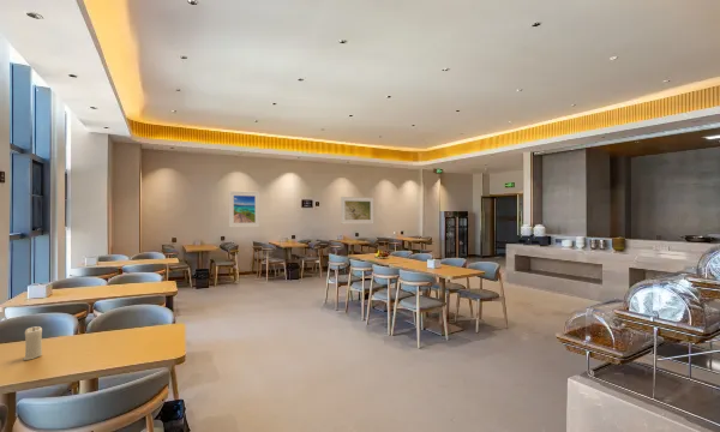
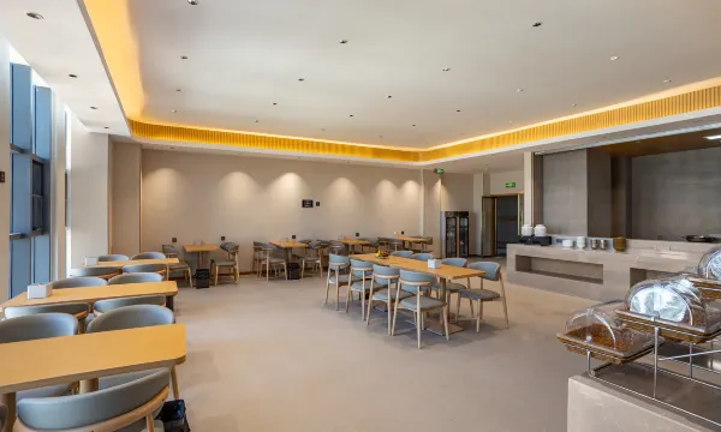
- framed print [228,190,260,228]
- candle [22,325,43,361]
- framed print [340,196,374,224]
